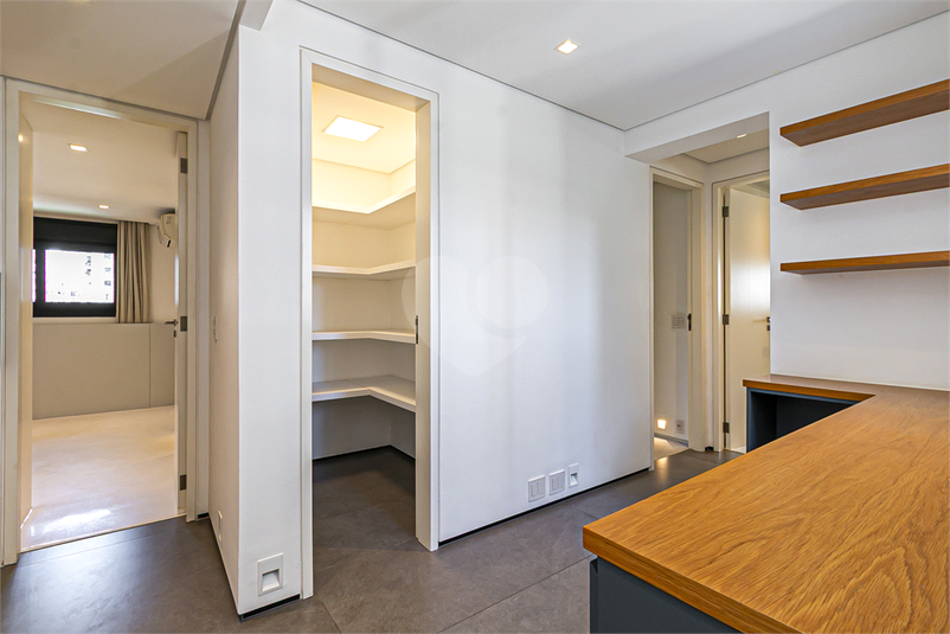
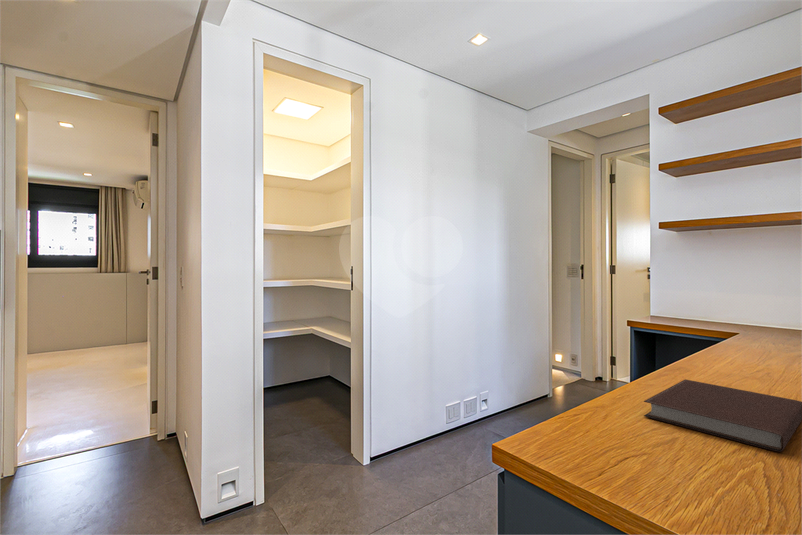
+ notebook [643,378,802,453]
